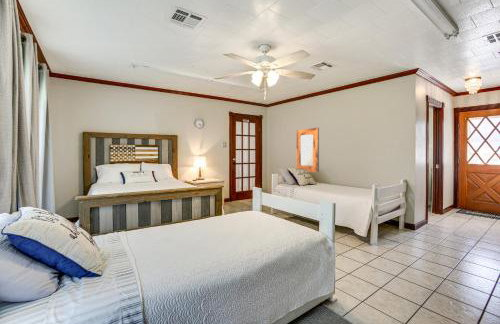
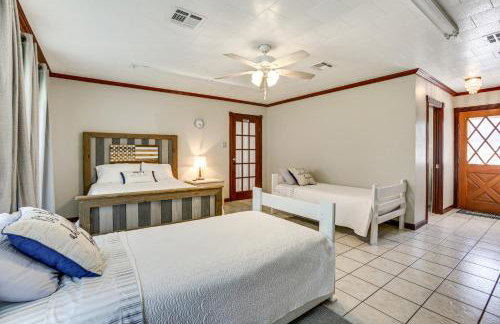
- home mirror [295,127,320,173]
